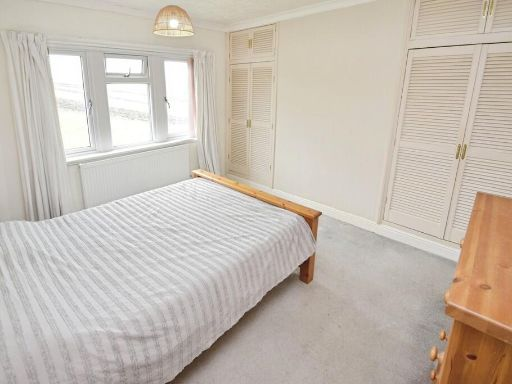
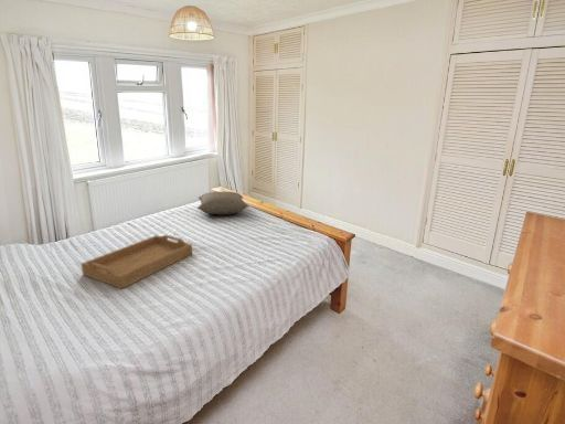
+ pillow [196,190,250,215]
+ serving tray [81,234,193,290]
